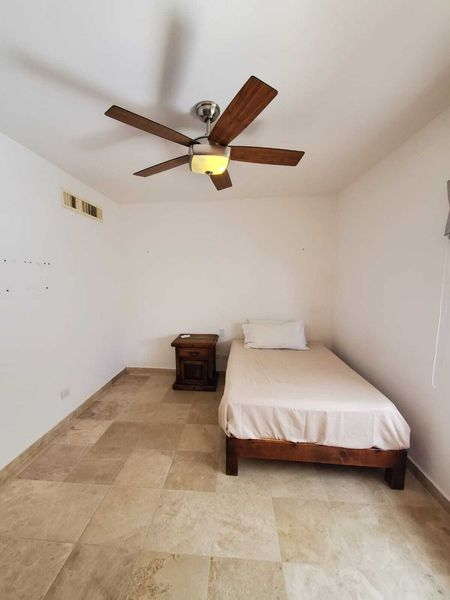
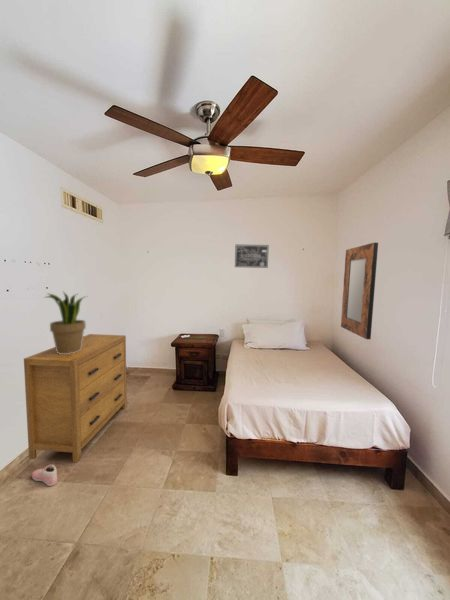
+ dresser [23,333,128,463]
+ home mirror [340,242,379,340]
+ sneaker [31,464,59,487]
+ potted plant [43,291,88,354]
+ wall art [234,244,270,269]
